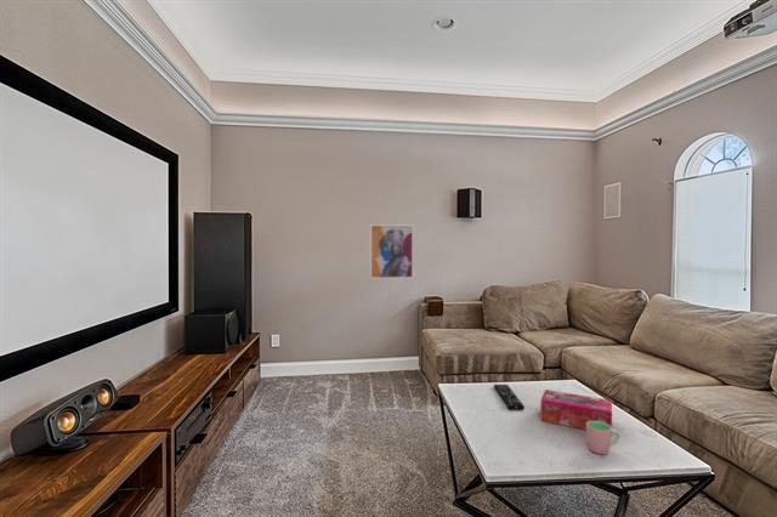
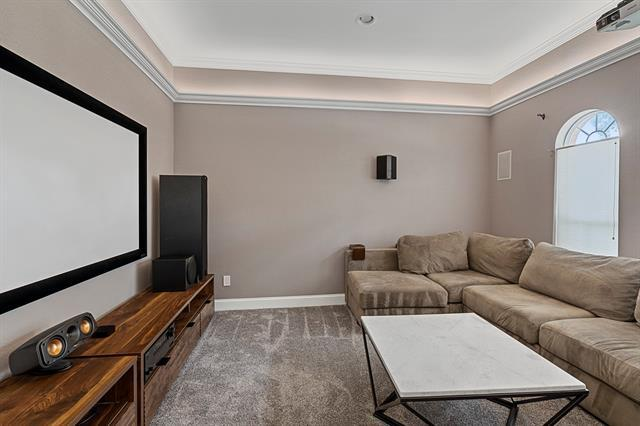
- remote control [493,384,526,410]
- wall art [369,223,414,279]
- cup [585,421,620,455]
- tissue box [539,388,613,431]
